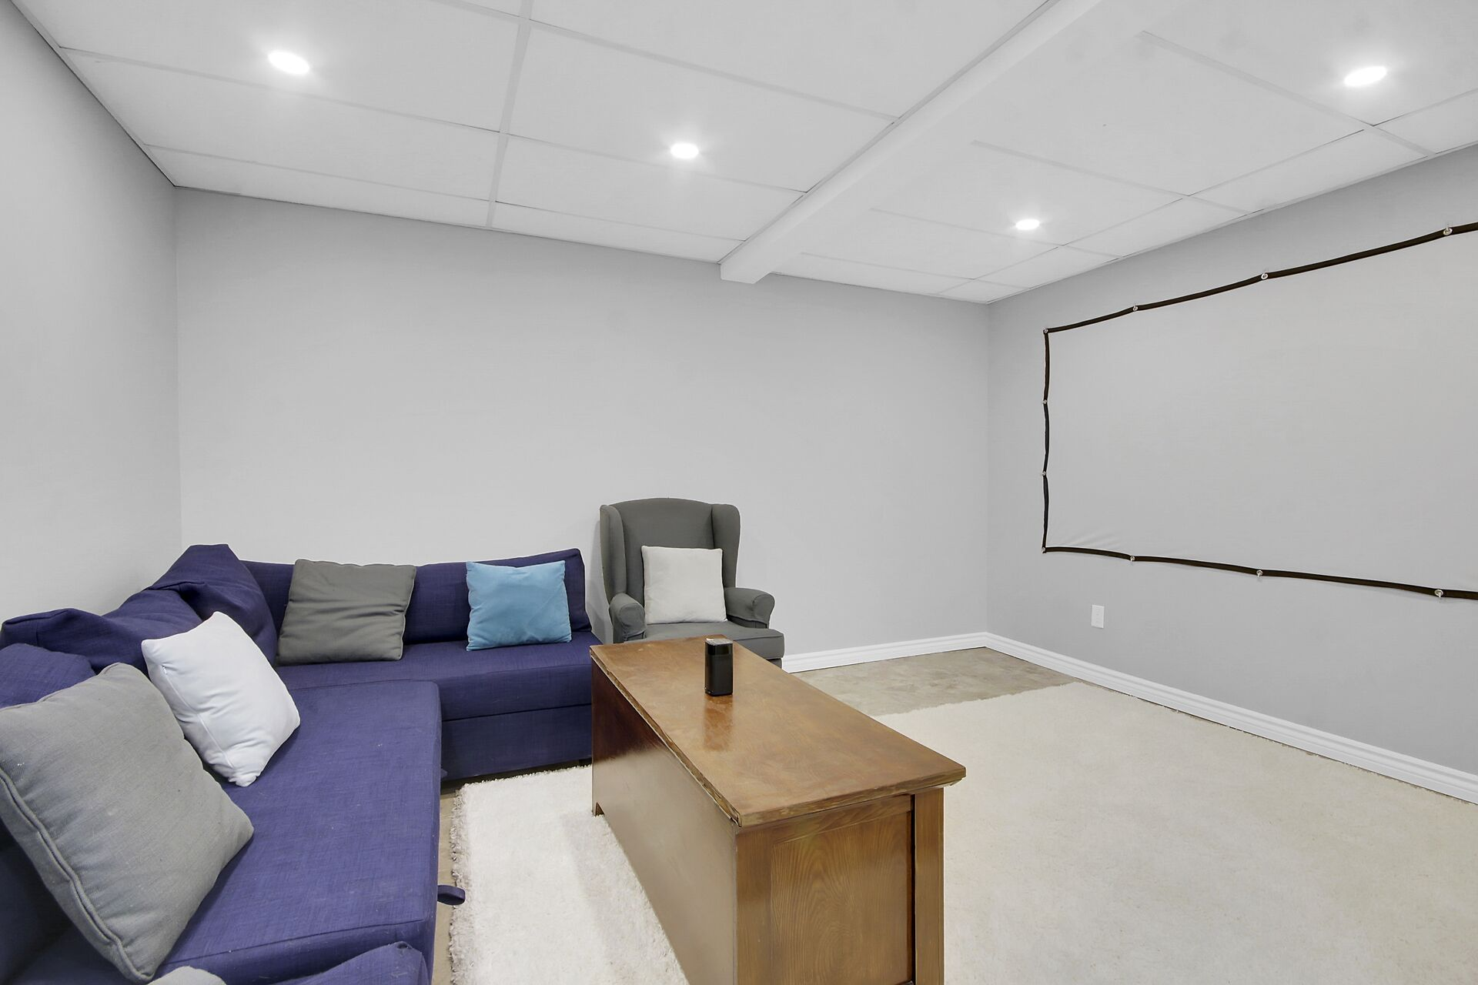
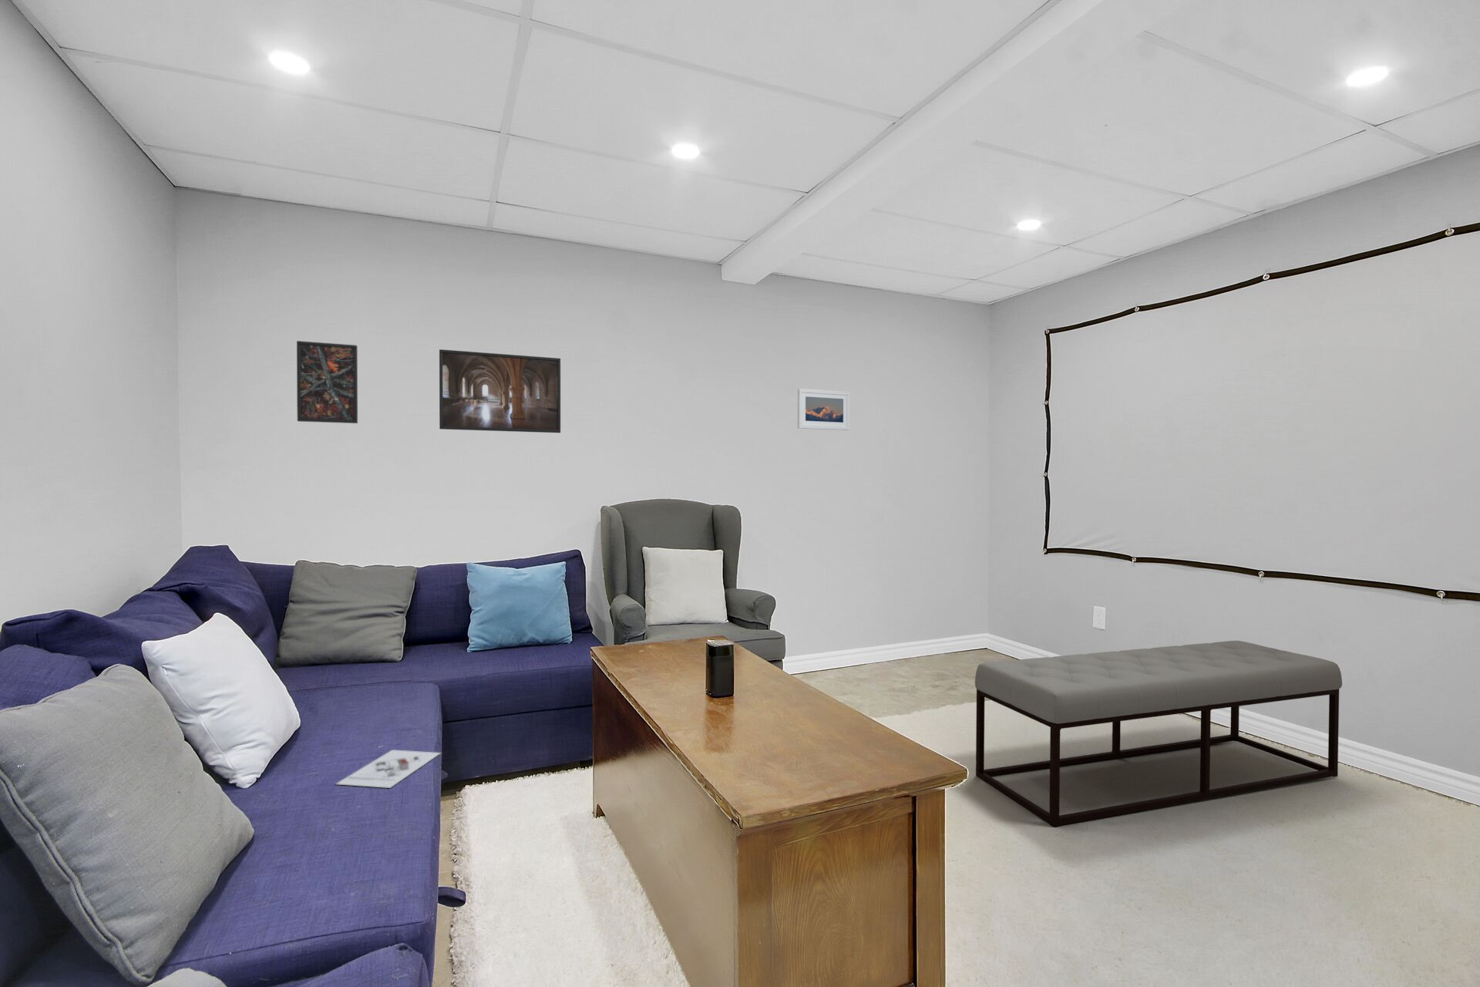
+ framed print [797,388,851,431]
+ architectural model [335,749,442,789]
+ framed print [438,348,562,433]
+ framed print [296,340,358,424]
+ bench [975,640,1342,827]
